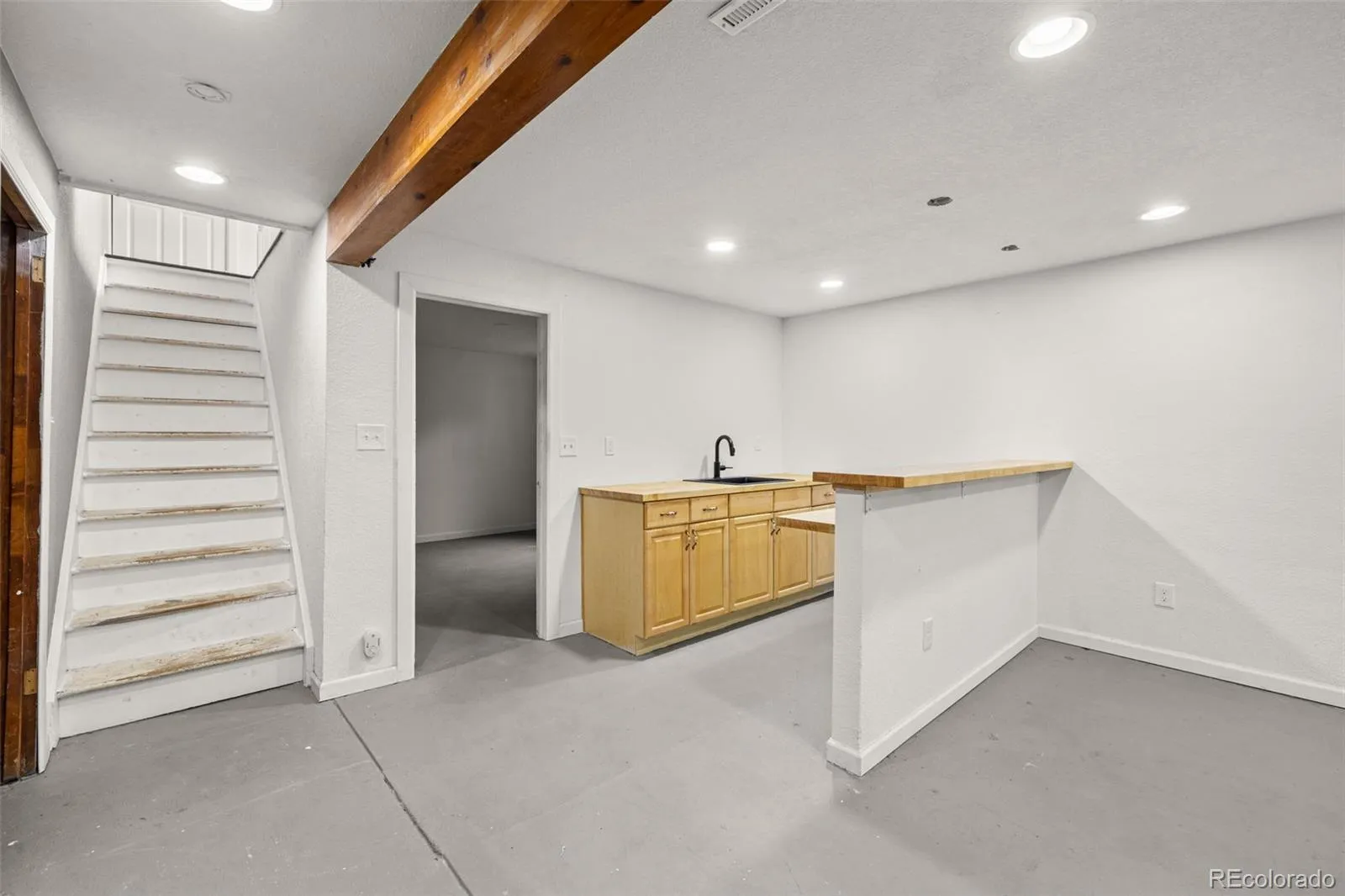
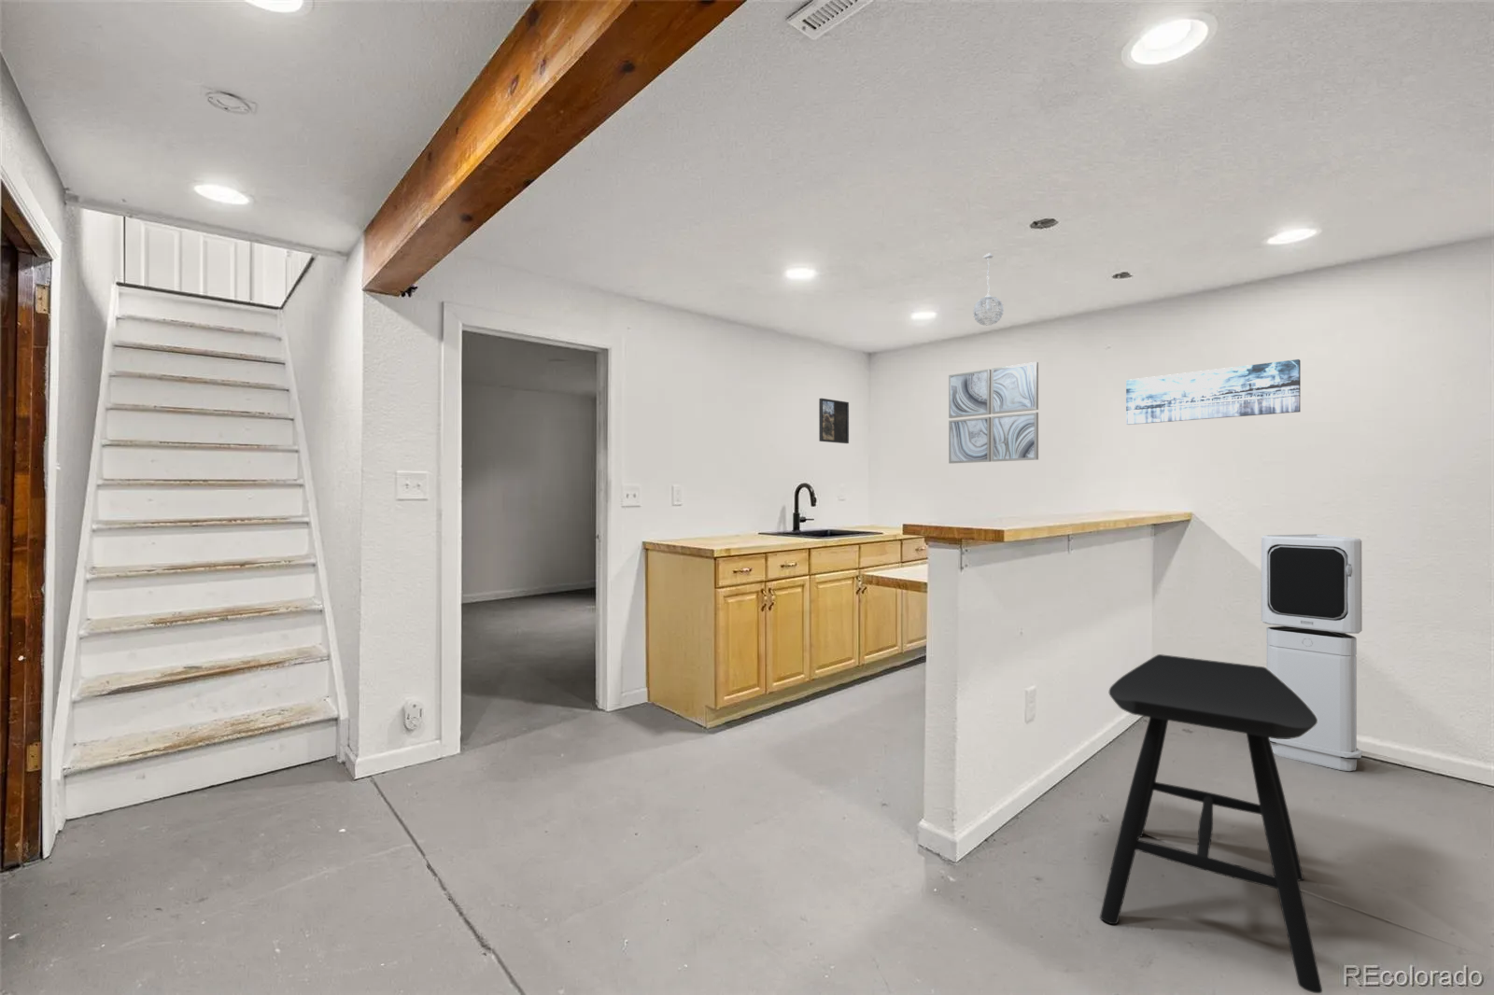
+ wall art [947,361,1040,465]
+ pendant light [972,252,1005,326]
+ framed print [818,398,850,444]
+ air purifier [1260,533,1363,772]
+ wall art [1125,359,1302,425]
+ stool [1099,653,1323,994]
